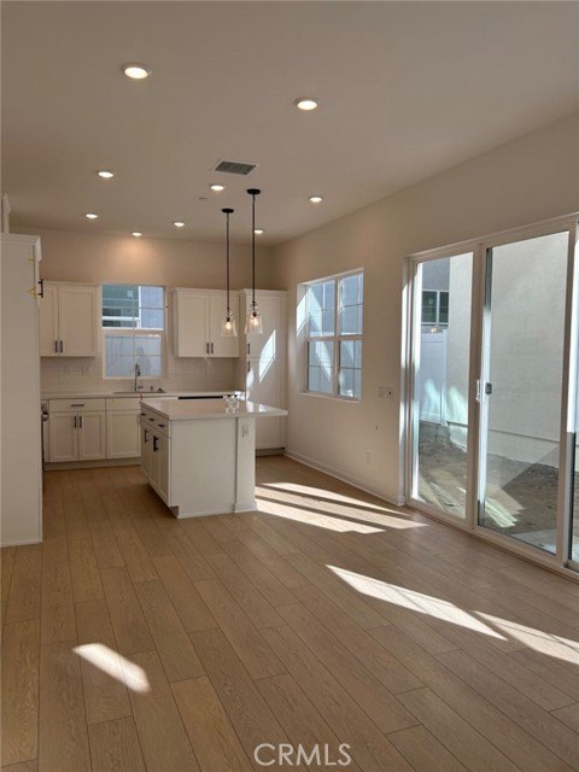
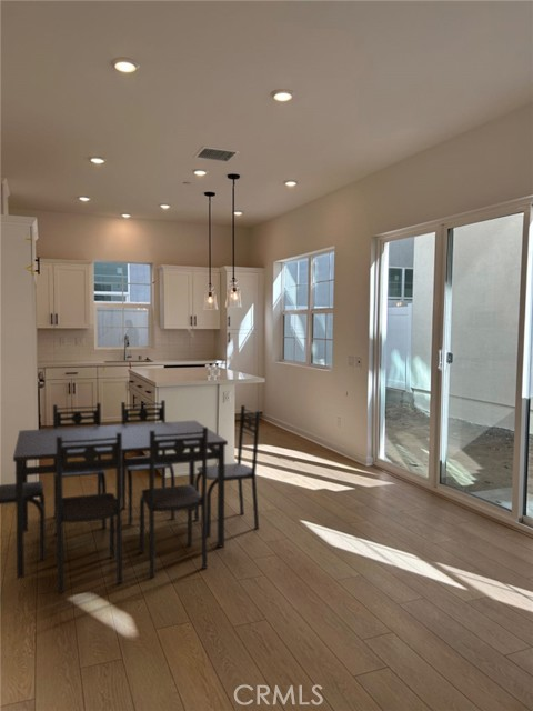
+ dining set [0,399,261,593]
